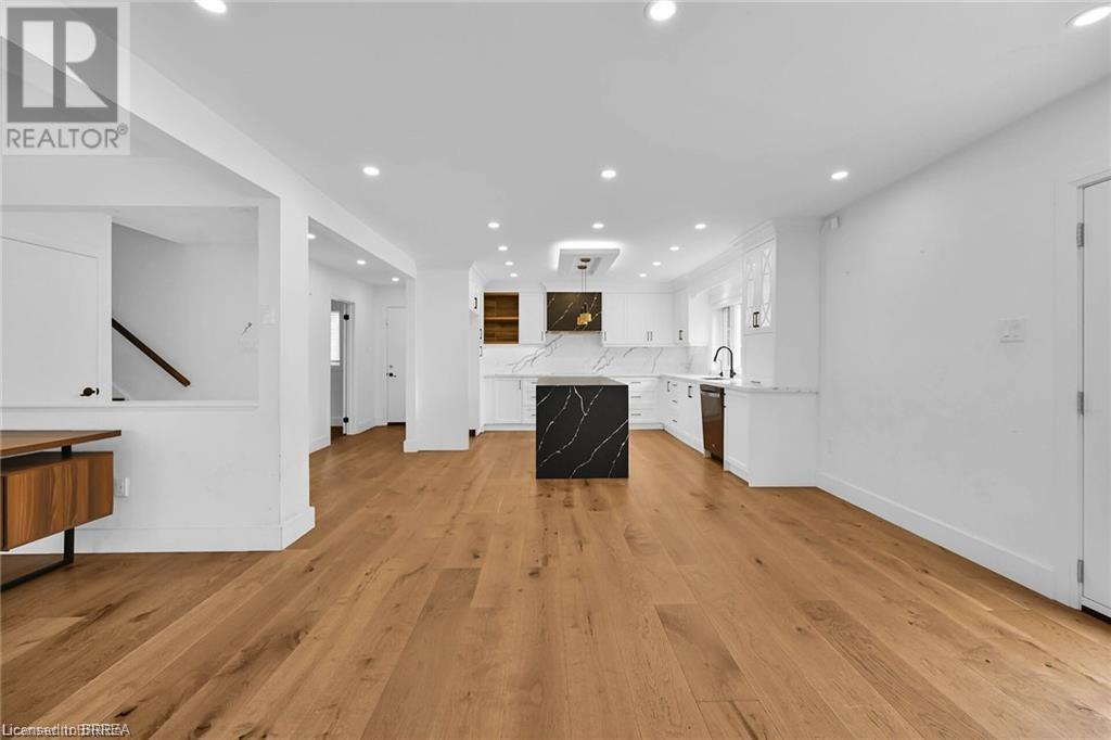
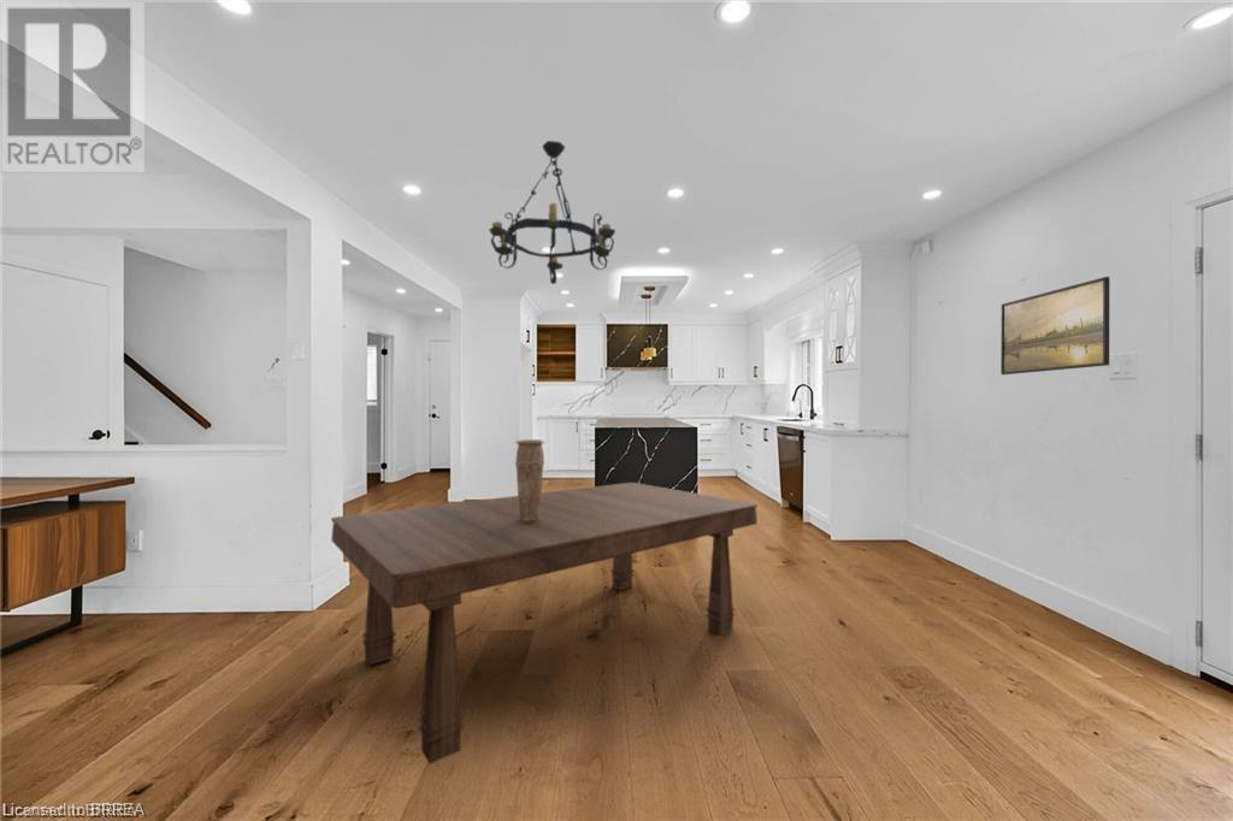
+ chandelier [488,140,616,285]
+ dining table [330,482,759,764]
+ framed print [999,276,1110,376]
+ vase [513,438,547,521]
